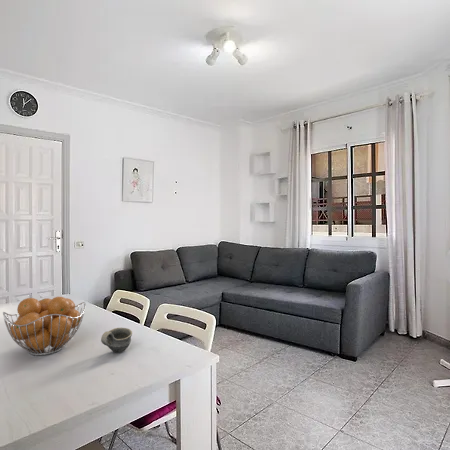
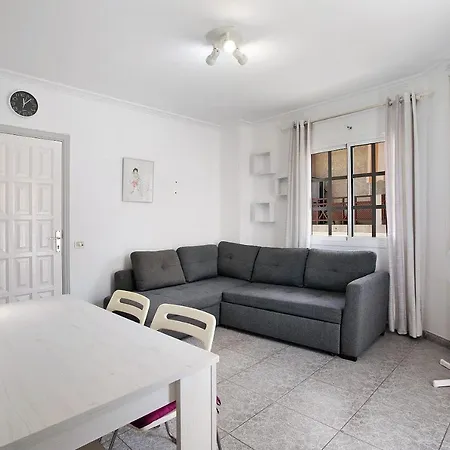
- cup [100,327,133,354]
- fruit basket [2,296,87,356]
